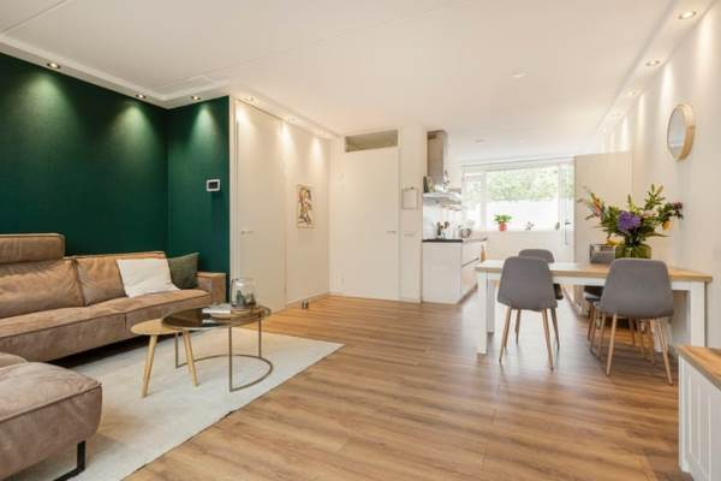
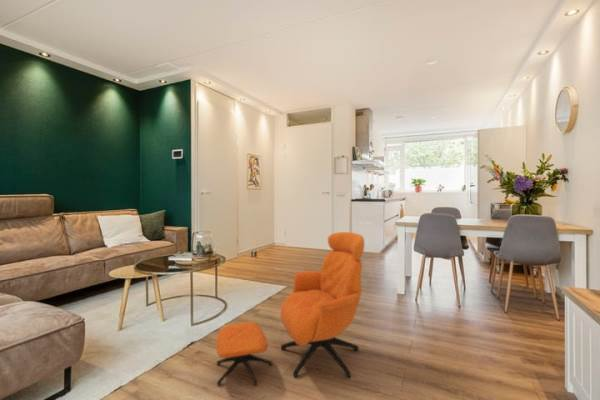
+ armchair [215,231,365,386]
